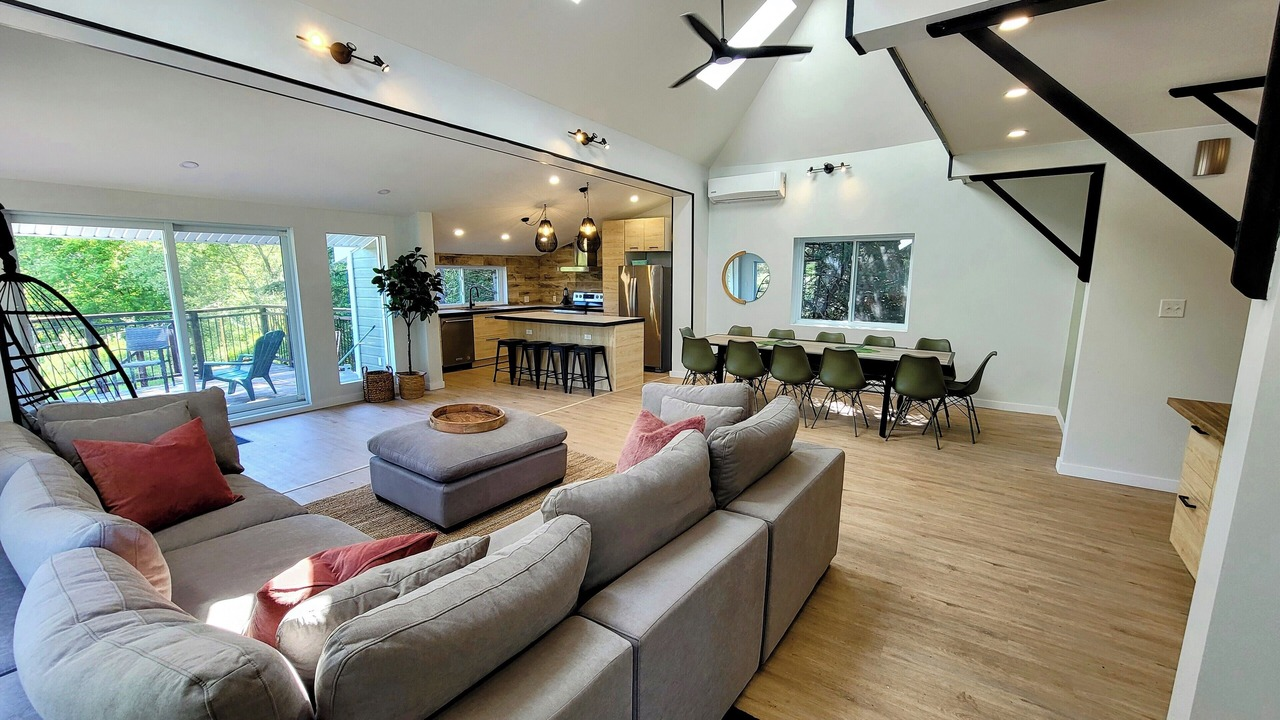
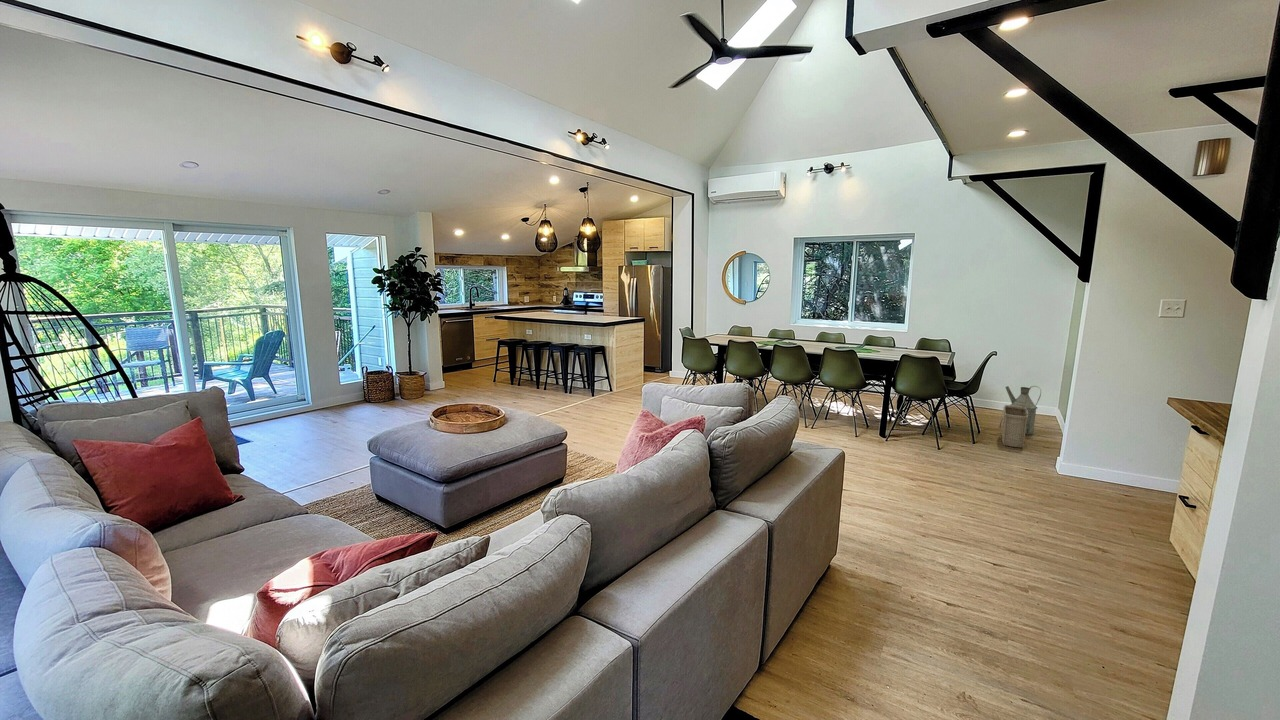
+ watering can [1004,385,1042,435]
+ basket [999,404,1029,449]
